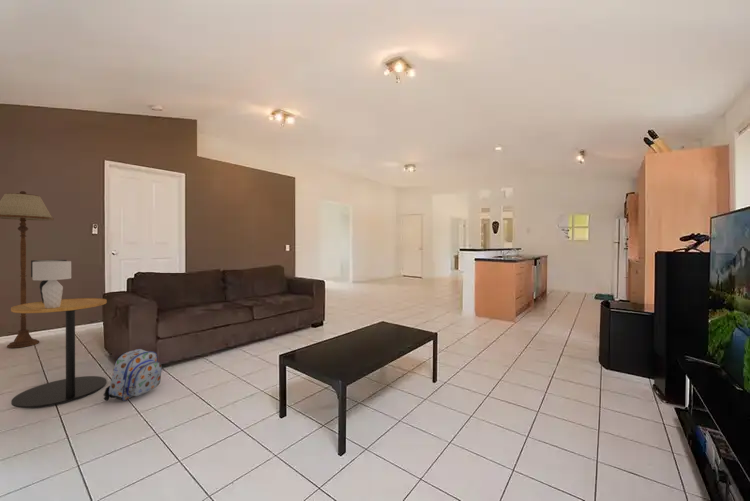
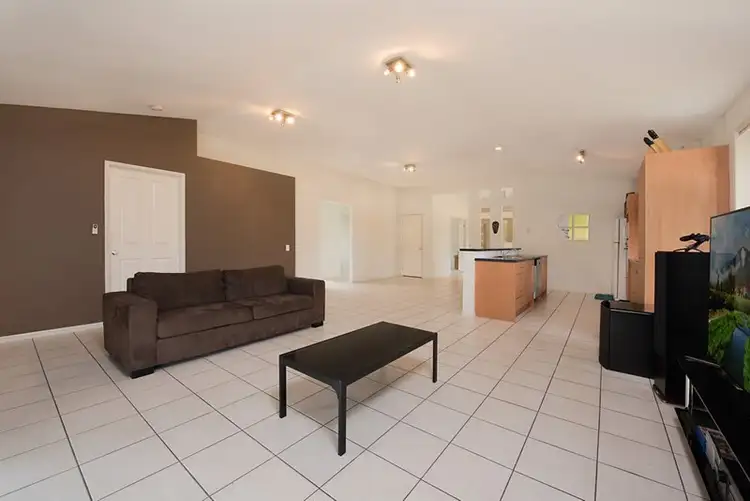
- table lamp [30,259,72,308]
- backpack [103,348,163,402]
- floor lamp [0,190,55,349]
- side table [10,297,108,409]
